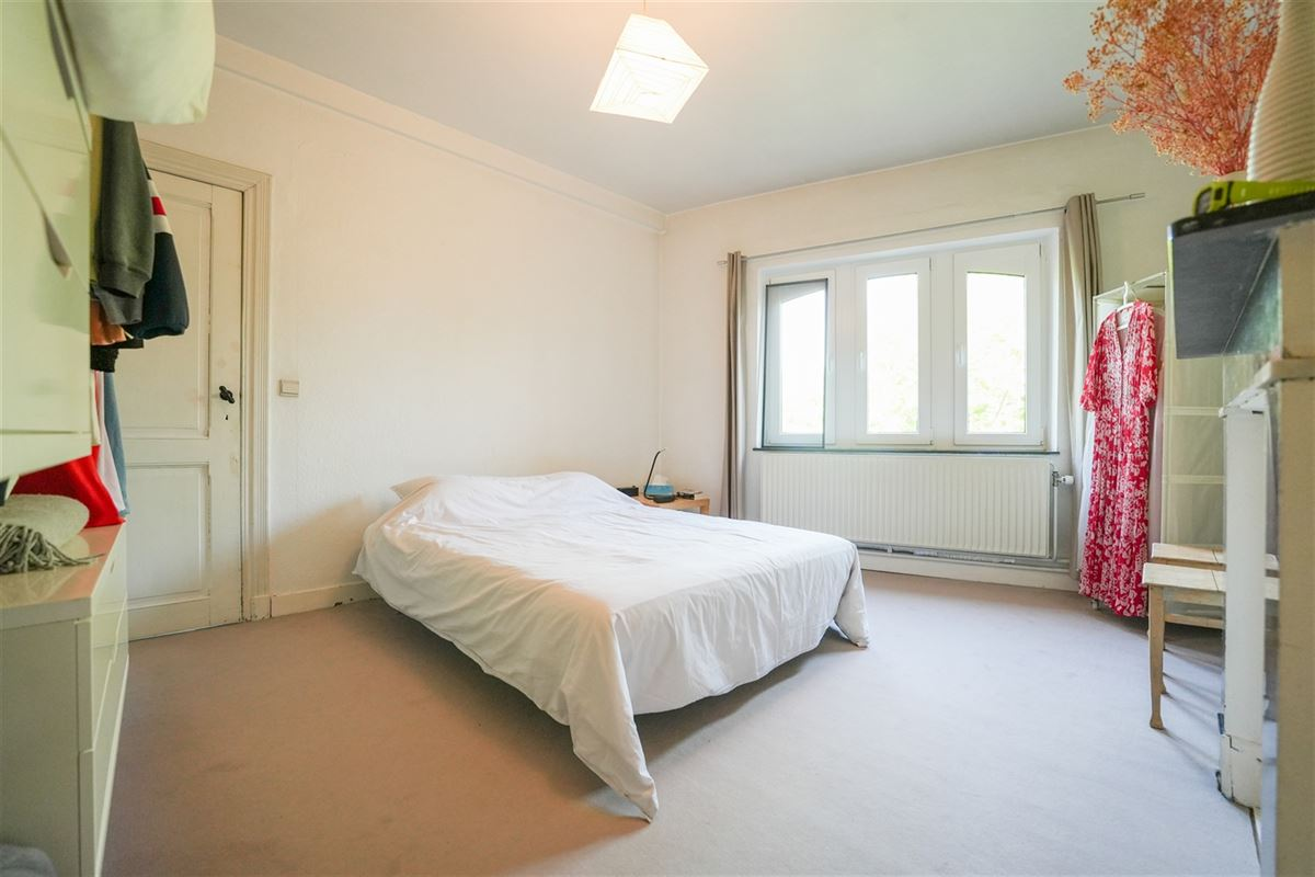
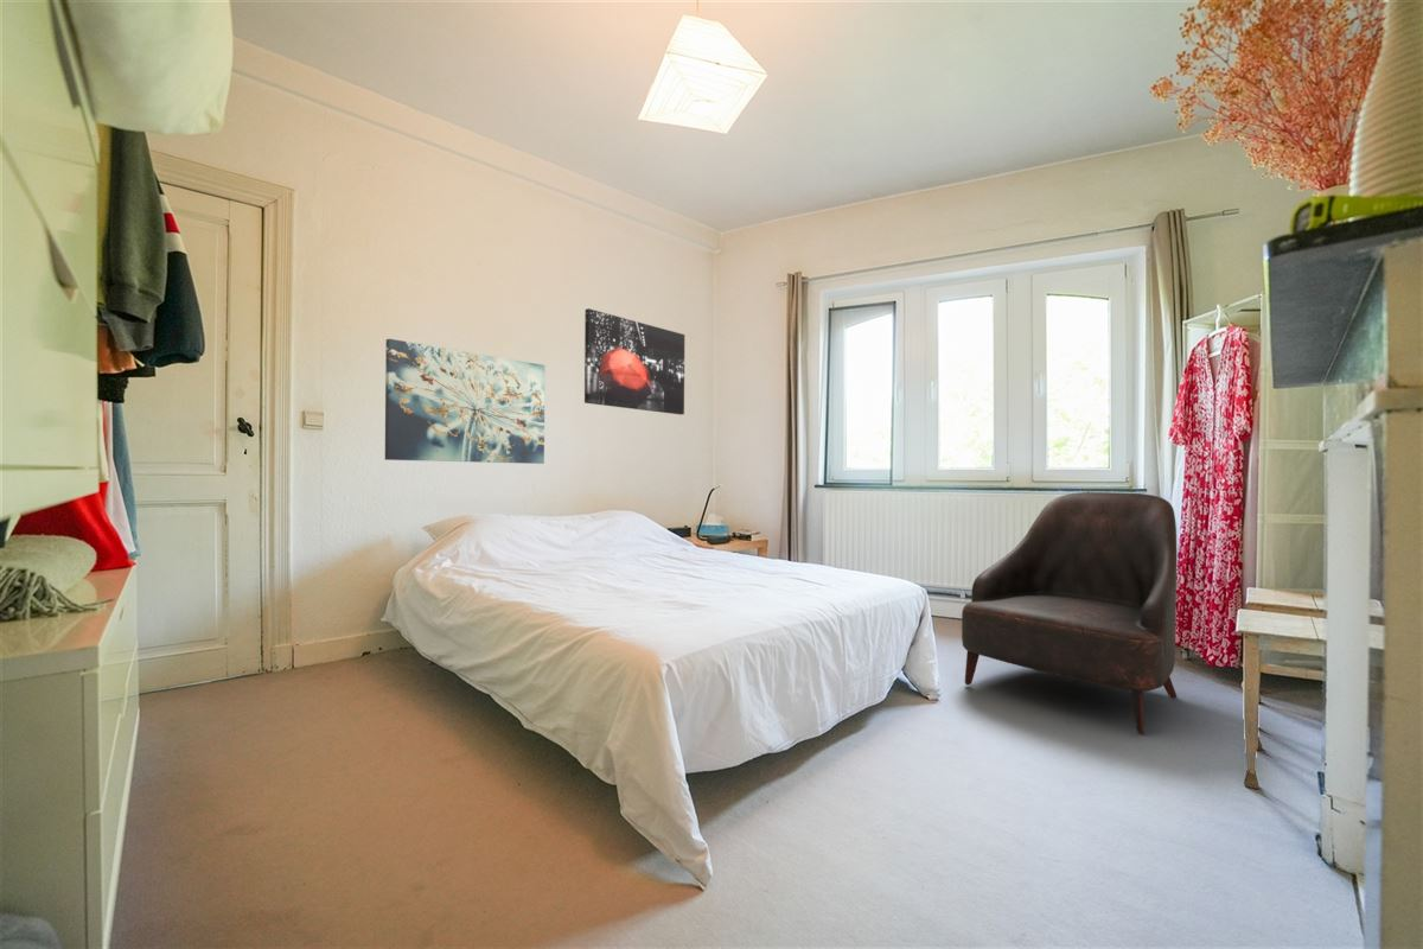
+ wall art [384,338,547,465]
+ armchair [961,491,1178,735]
+ wall art [583,307,685,416]
